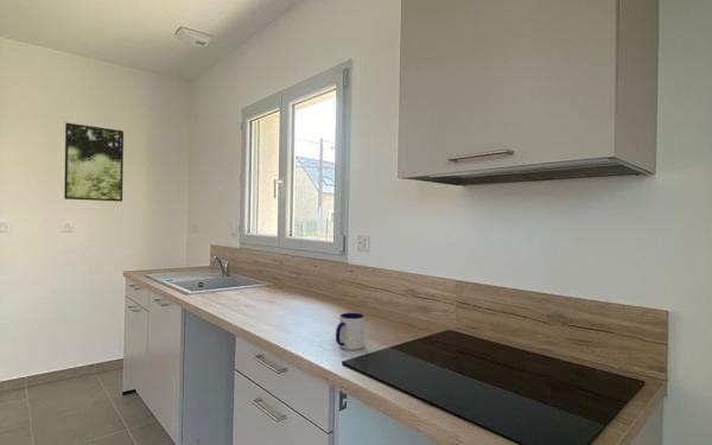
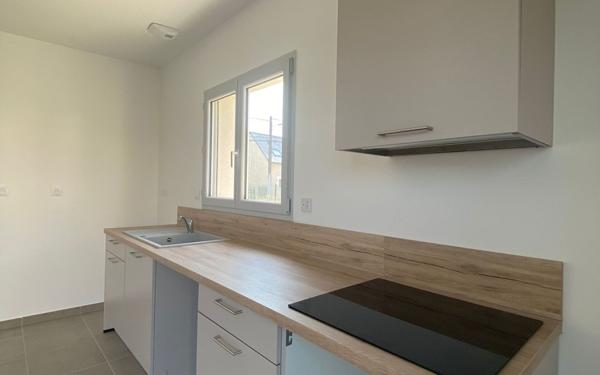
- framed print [63,122,125,203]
- mug [335,312,365,351]
